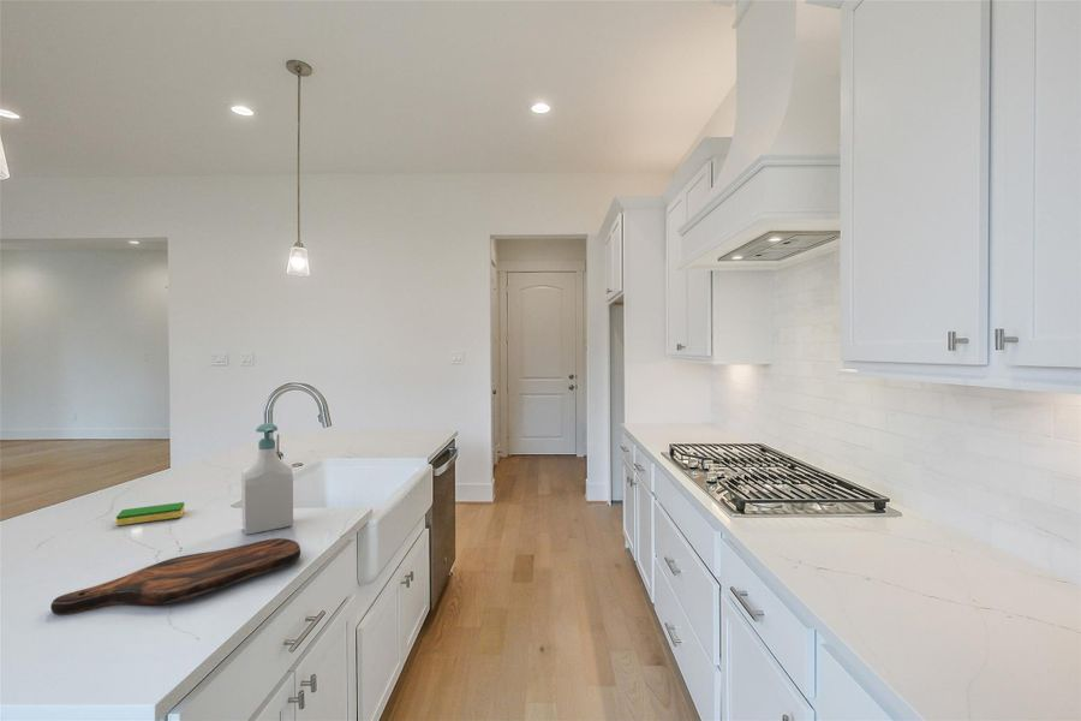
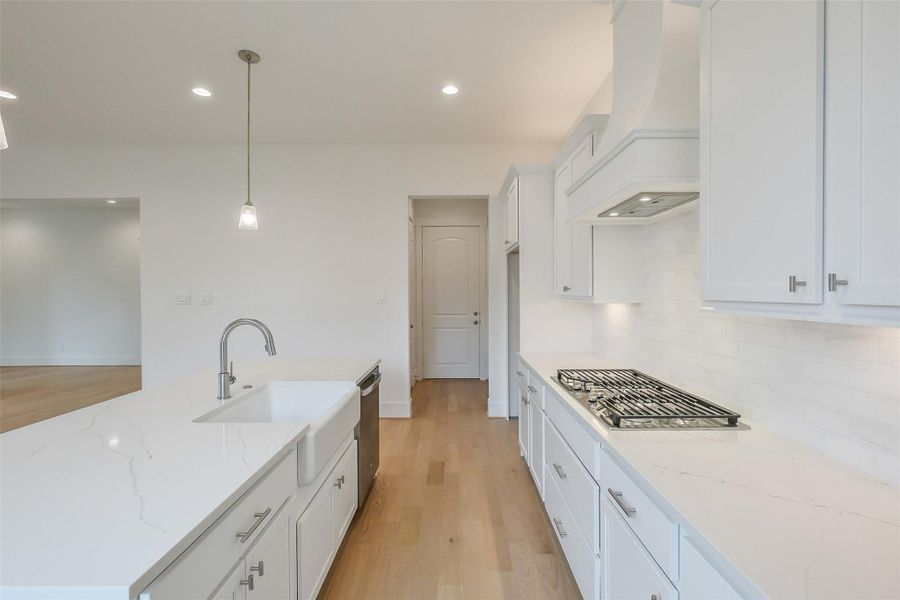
- cutting board [49,537,301,615]
- dish sponge [115,501,186,526]
- soap bottle [240,422,294,536]
